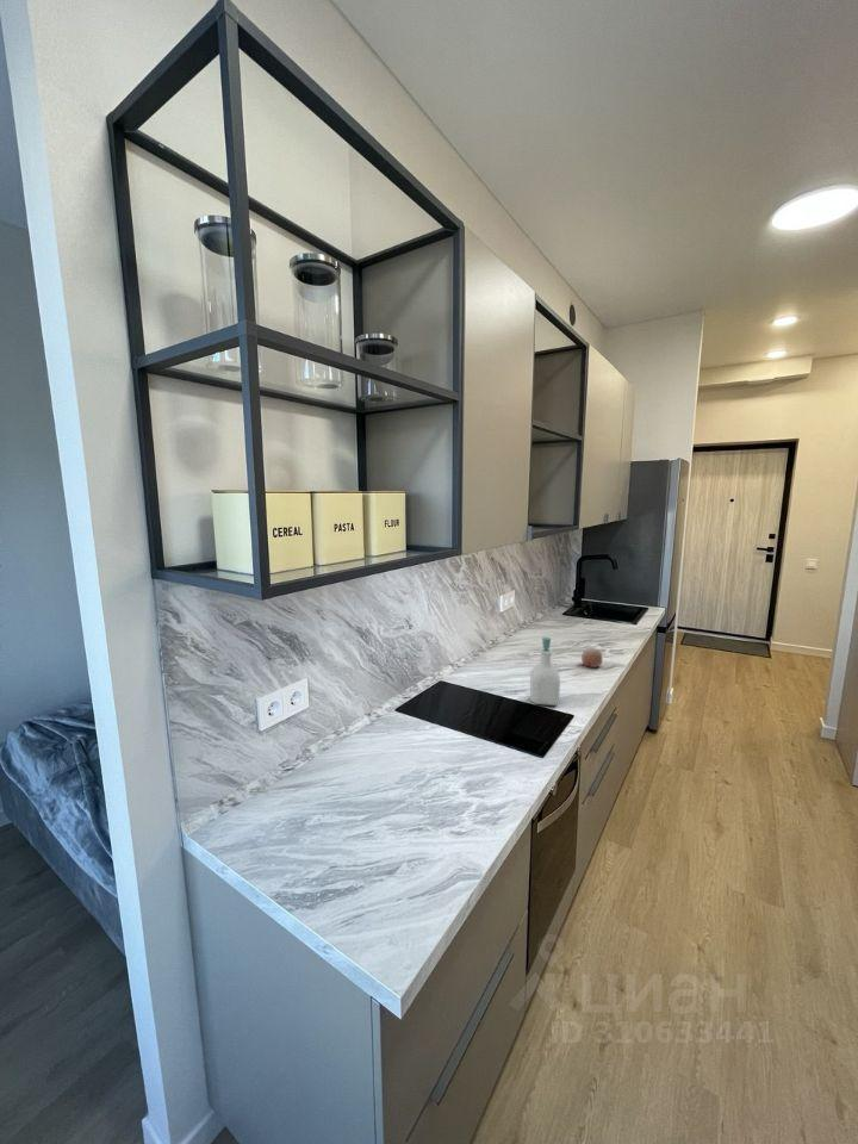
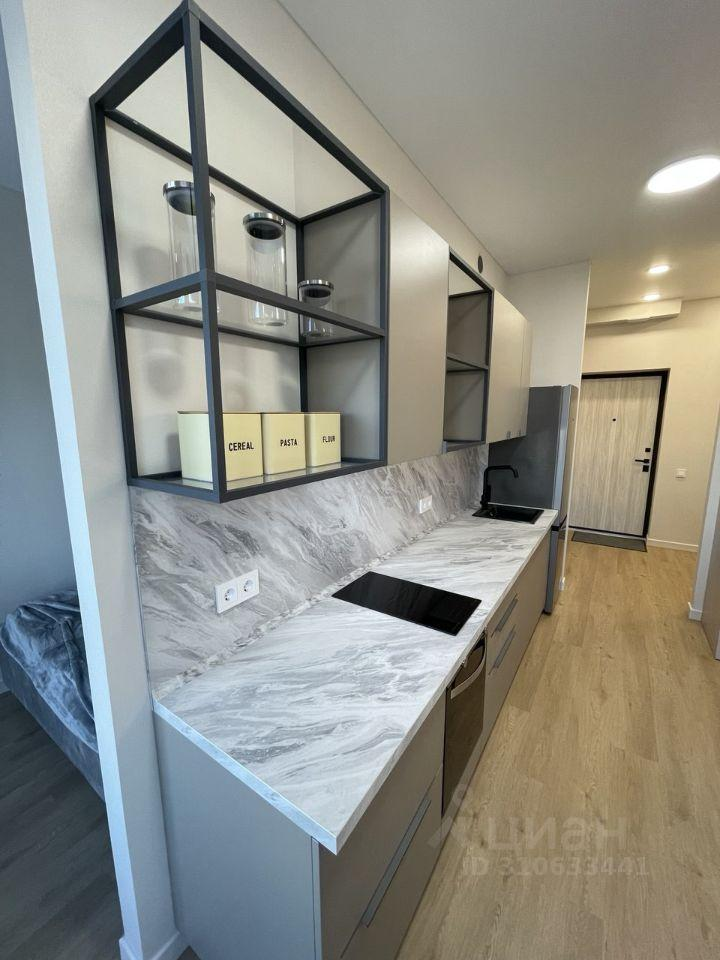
- apple [580,646,603,669]
- soap bottle [529,636,561,707]
